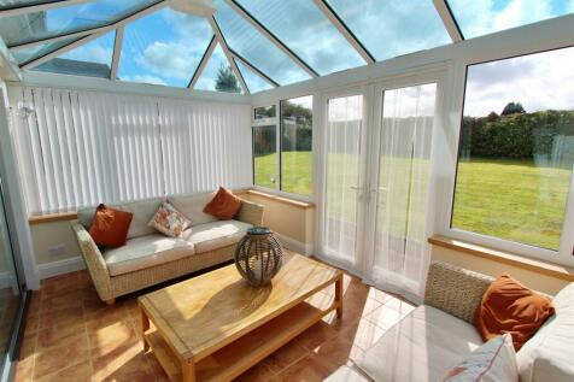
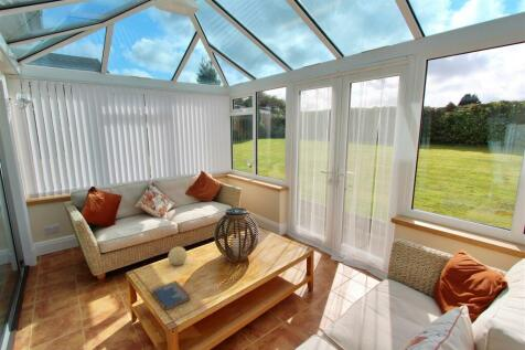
+ hardcover book [152,279,191,311]
+ decorative ball [167,245,189,266]
